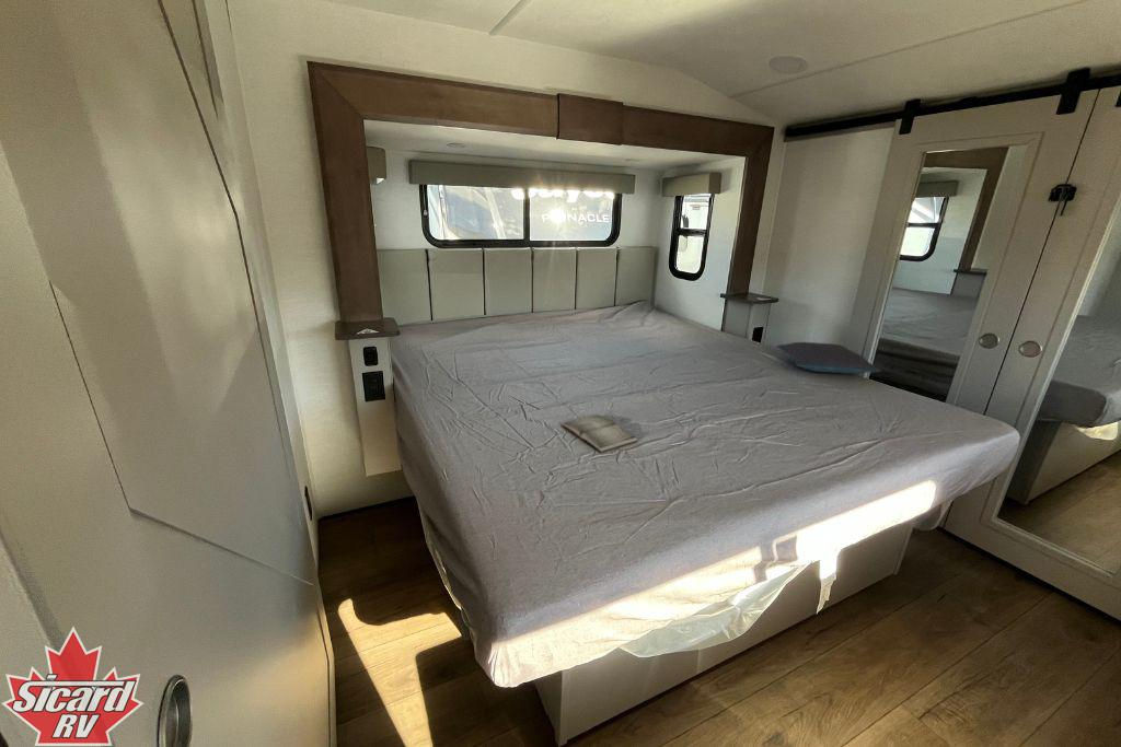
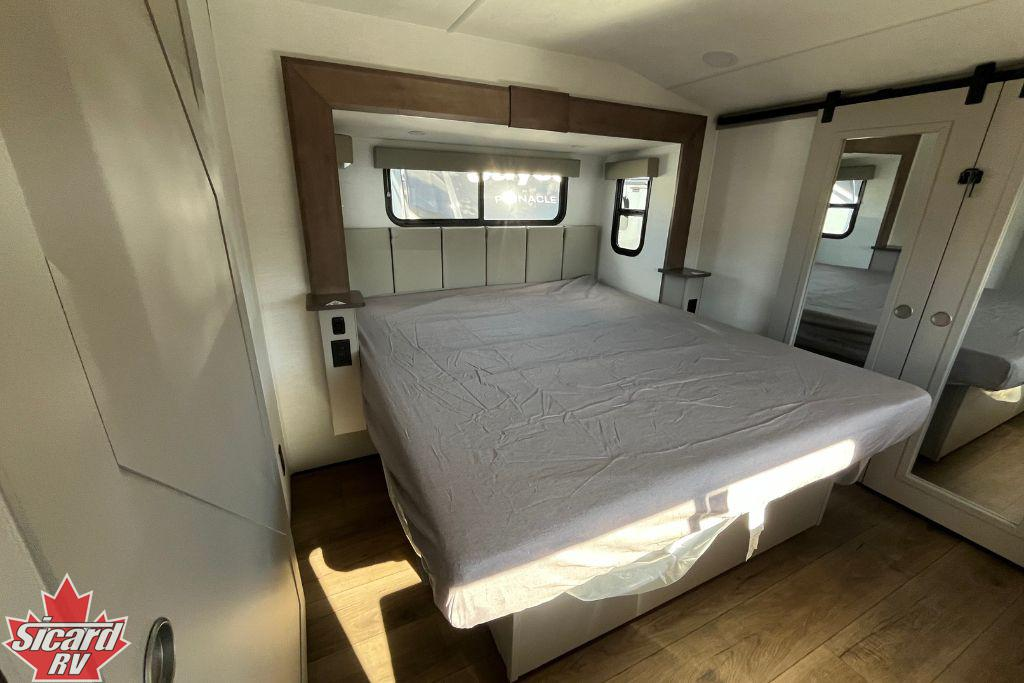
- hardback book [559,413,639,453]
- pillow [775,341,882,375]
